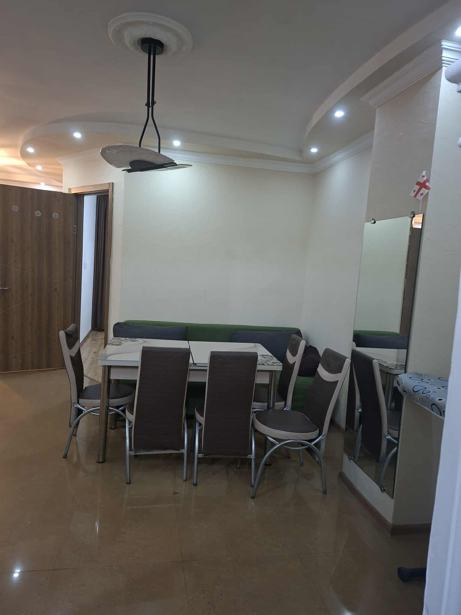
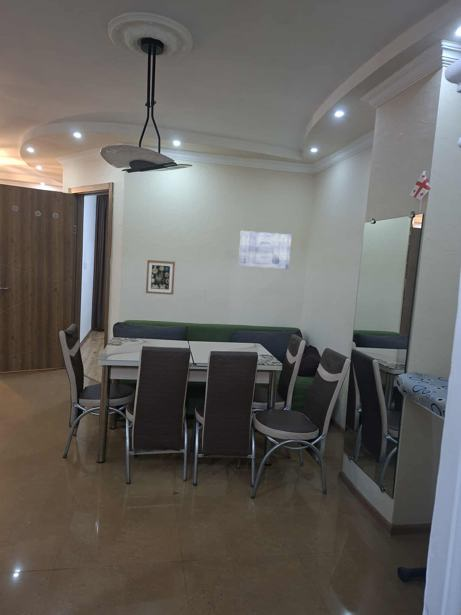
+ wall art [238,230,292,270]
+ wall art [145,259,176,296]
